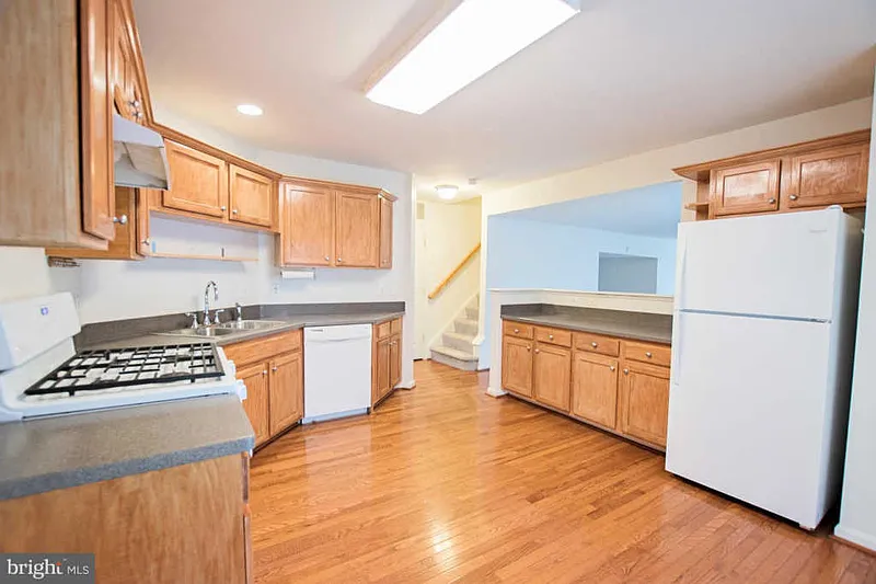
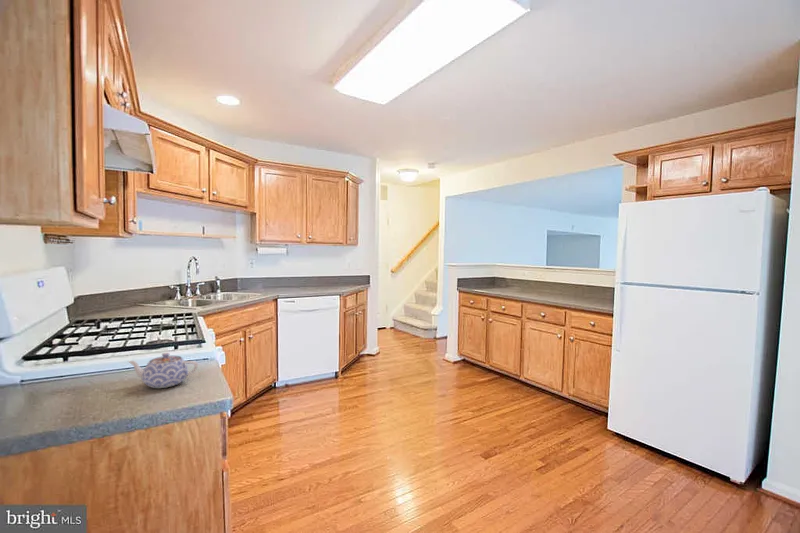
+ teapot [127,352,199,389]
